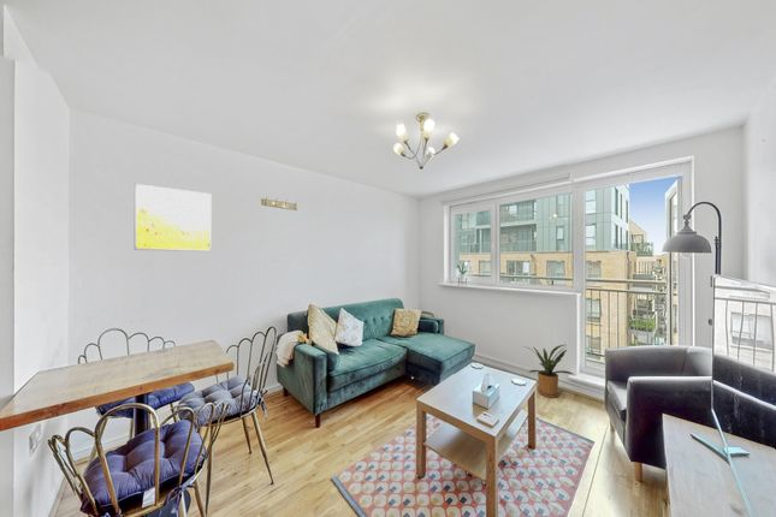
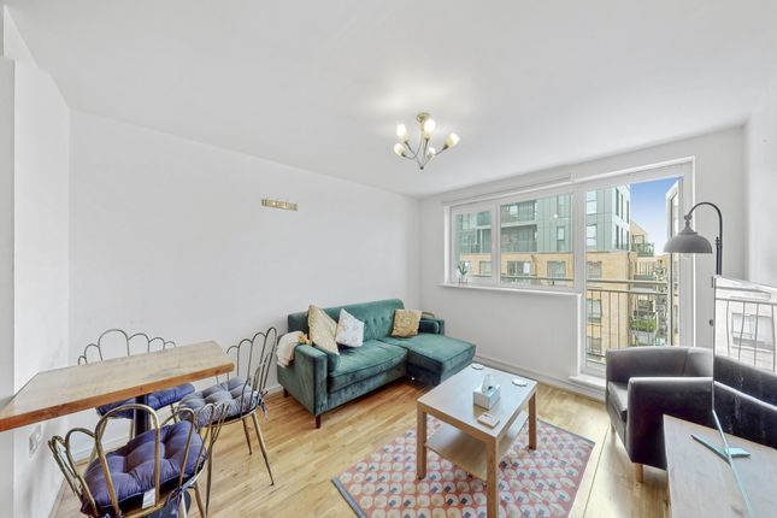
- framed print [134,183,213,252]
- house plant [523,344,575,399]
